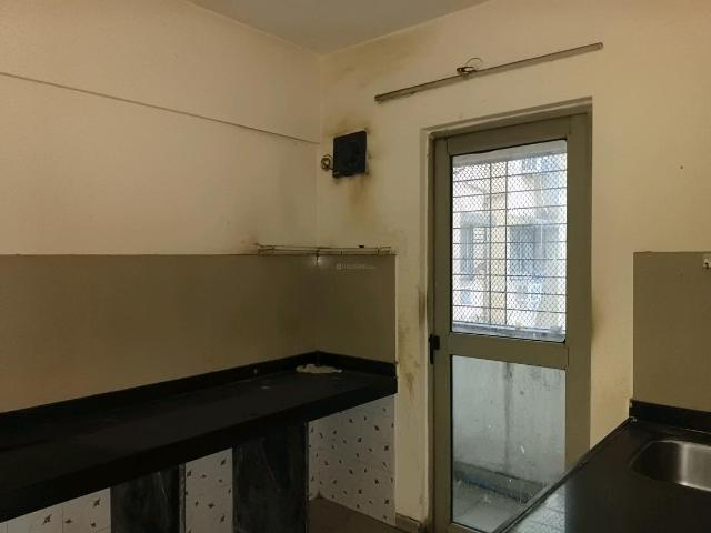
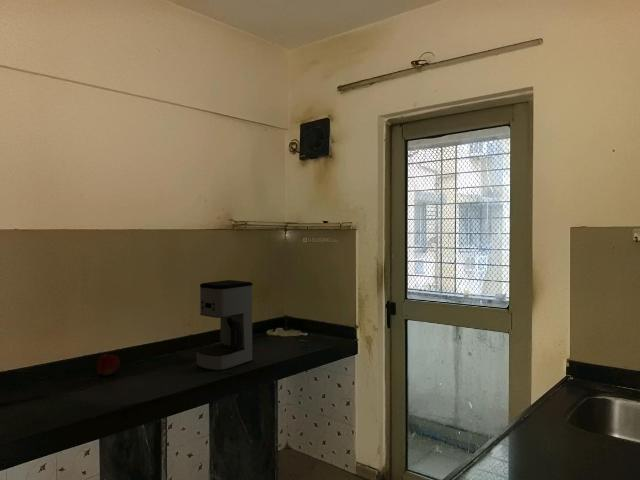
+ apple [96,353,121,377]
+ coffee maker [195,279,254,372]
